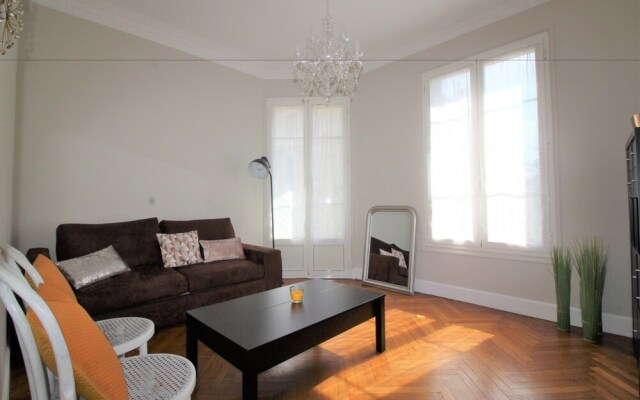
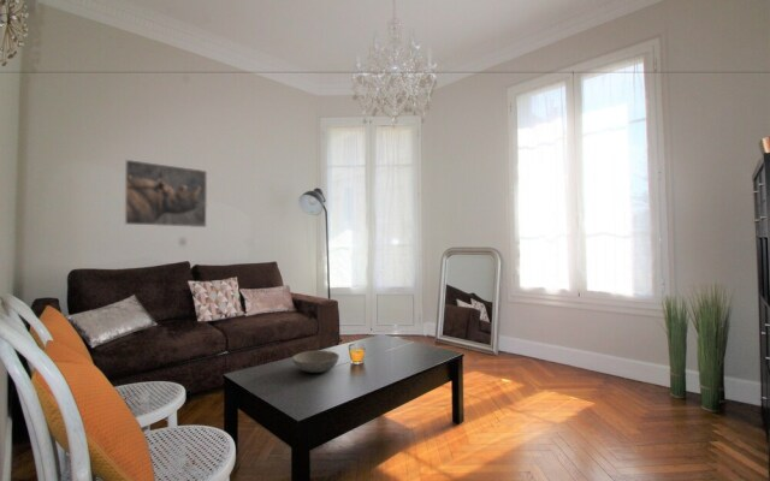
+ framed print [124,159,208,228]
+ bowl [291,350,340,374]
